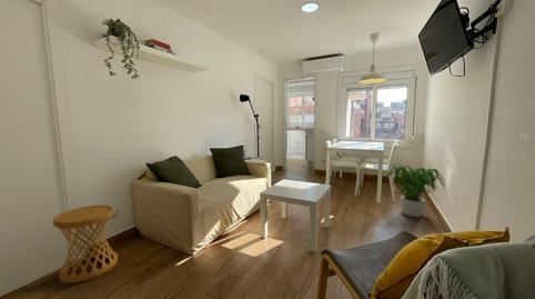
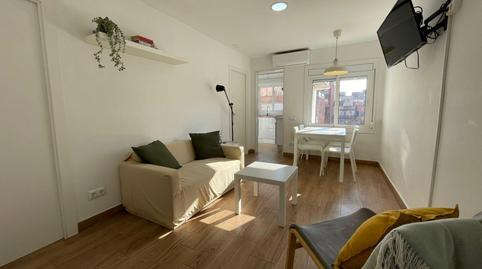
- potted plant [385,161,446,218]
- side table [52,205,119,283]
